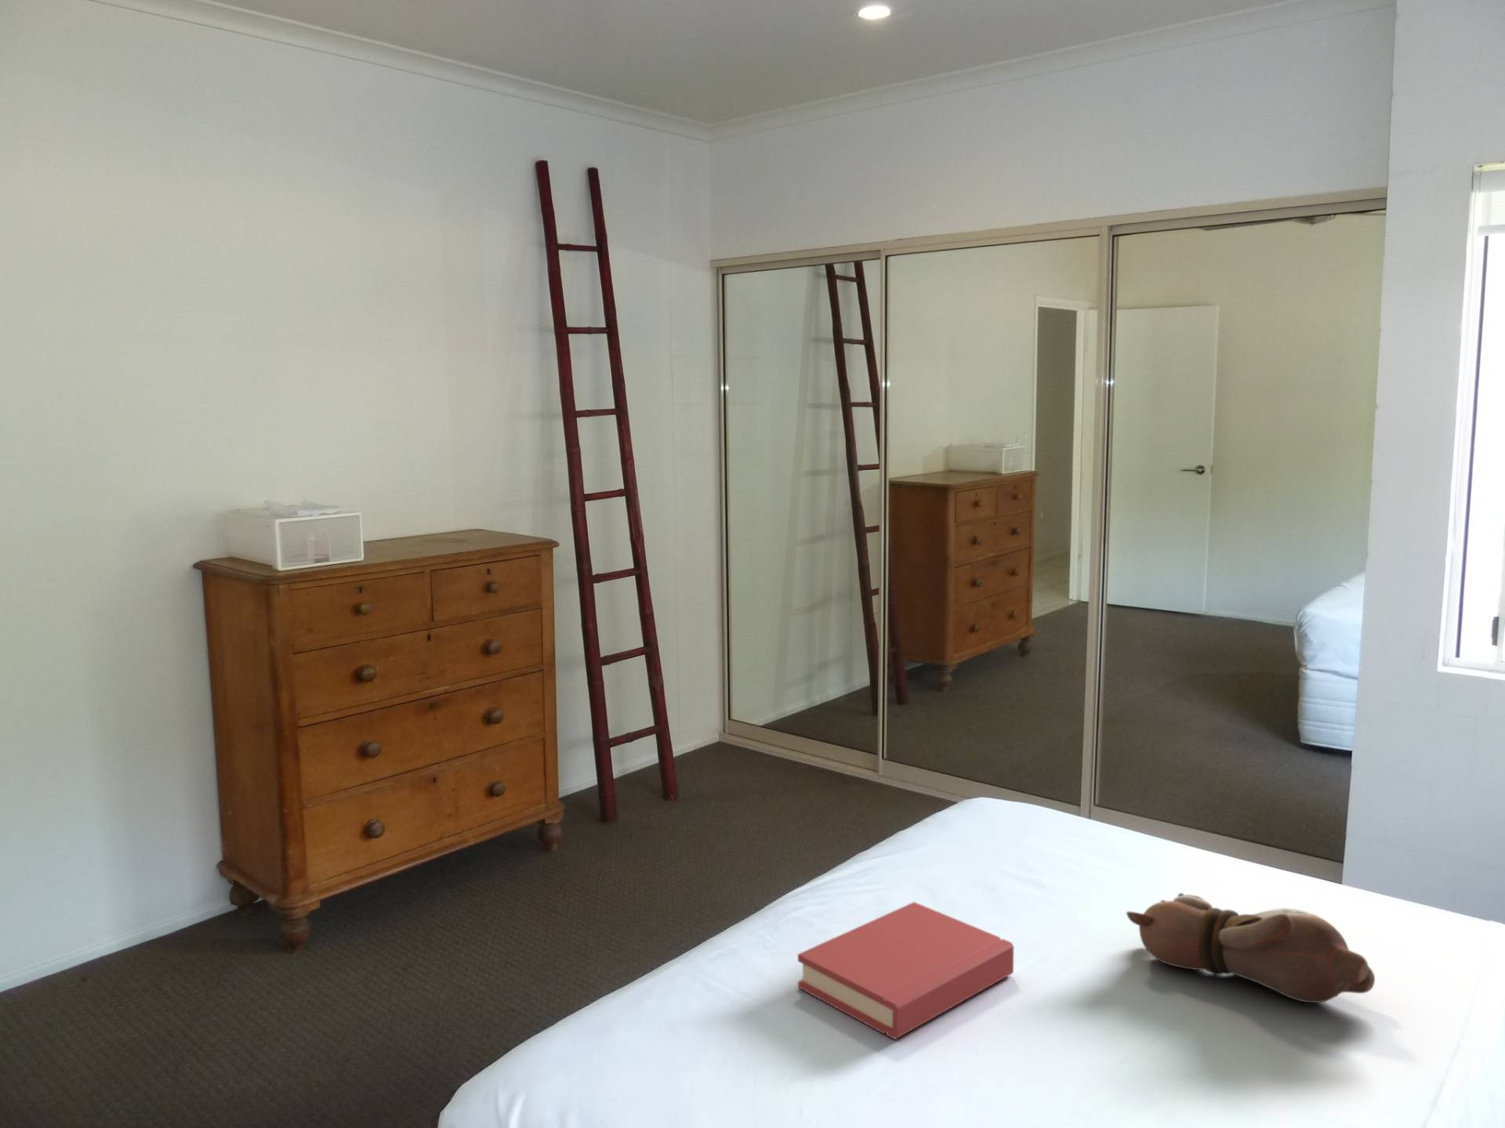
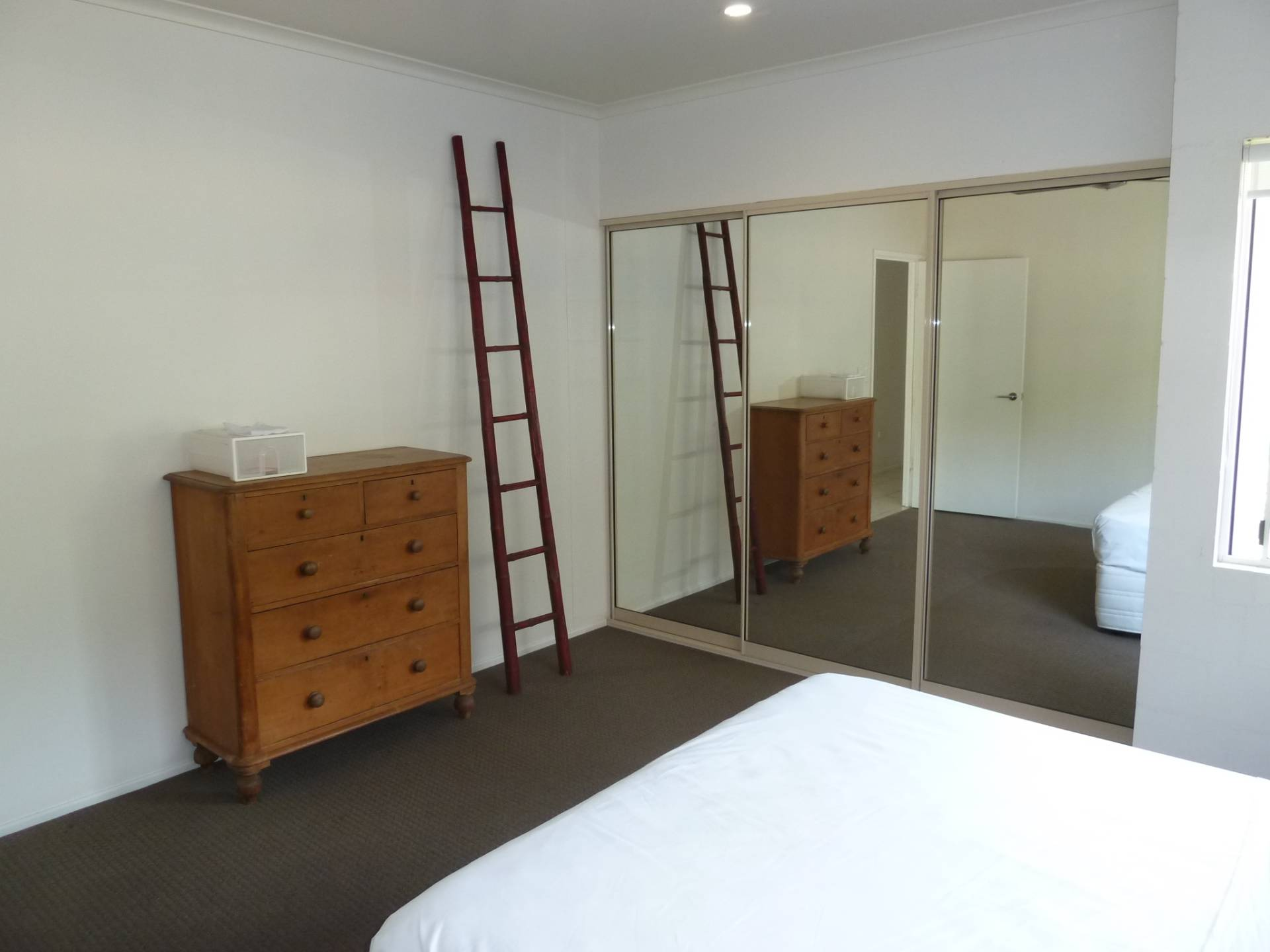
- hardback book [798,901,1014,1040]
- teddy bear [1126,892,1376,1004]
